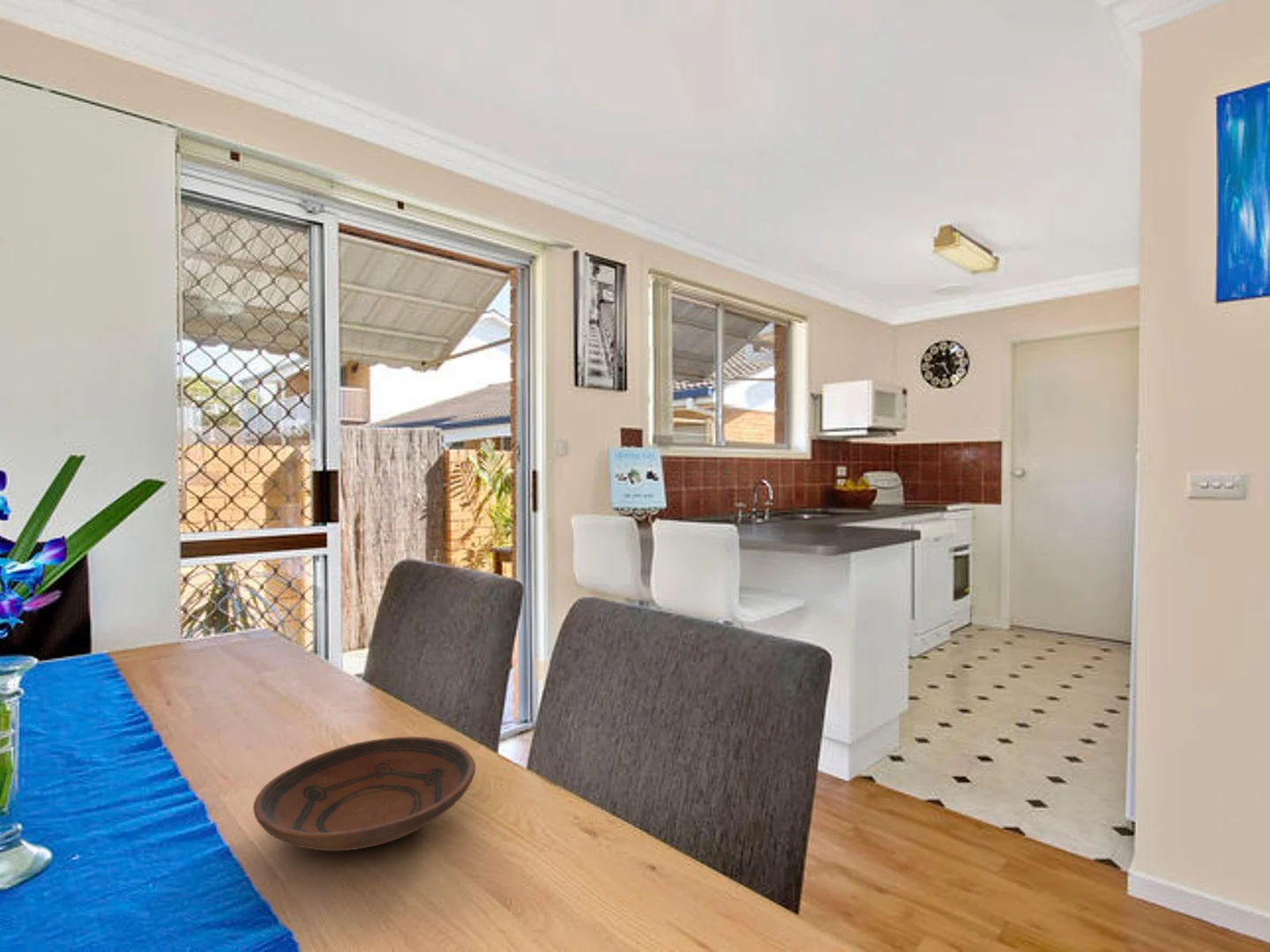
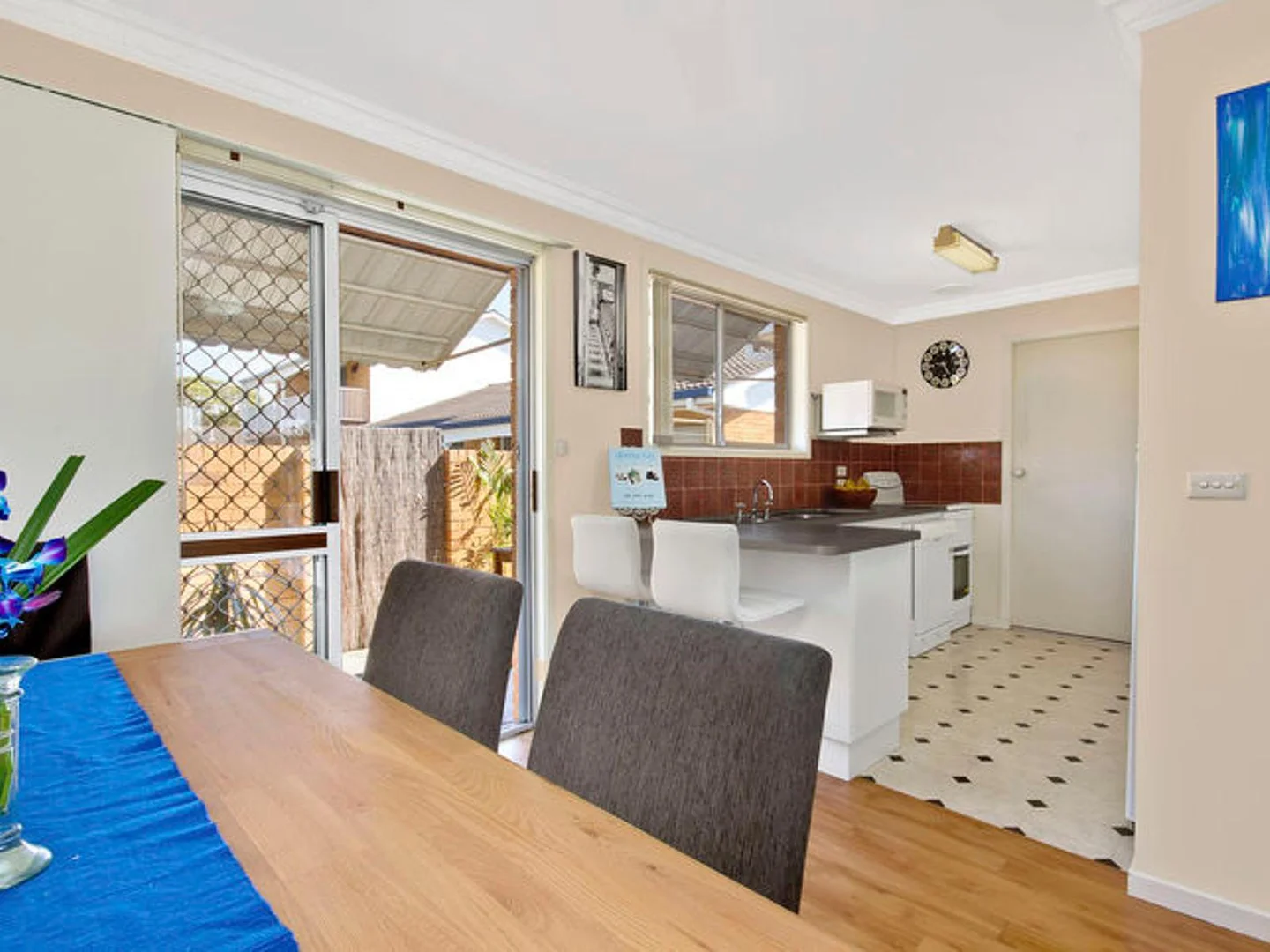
- bowl [252,736,476,852]
